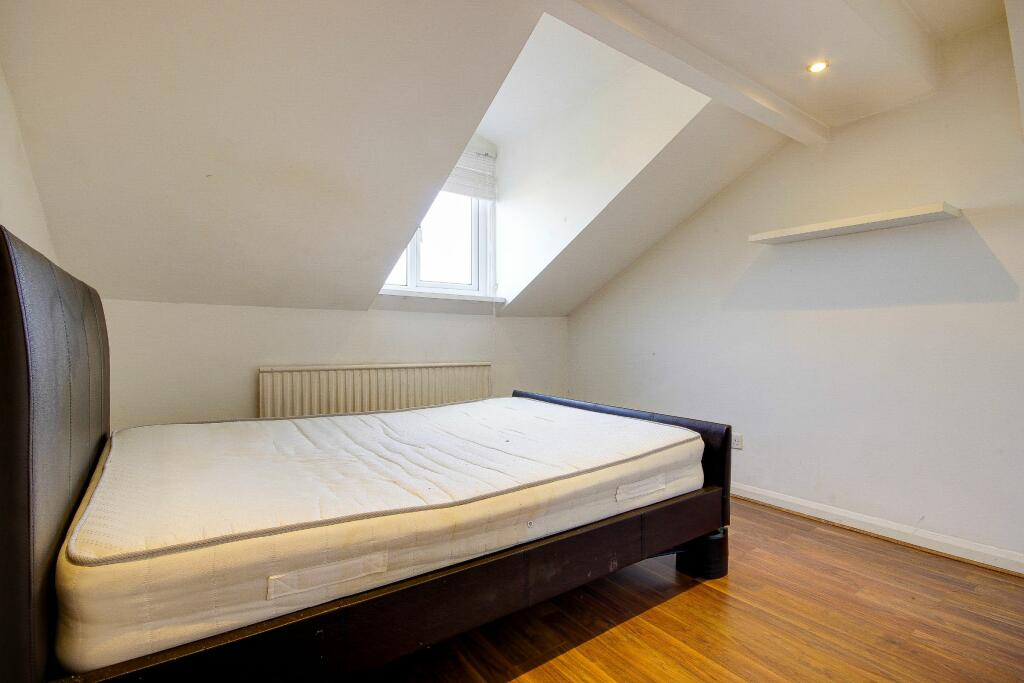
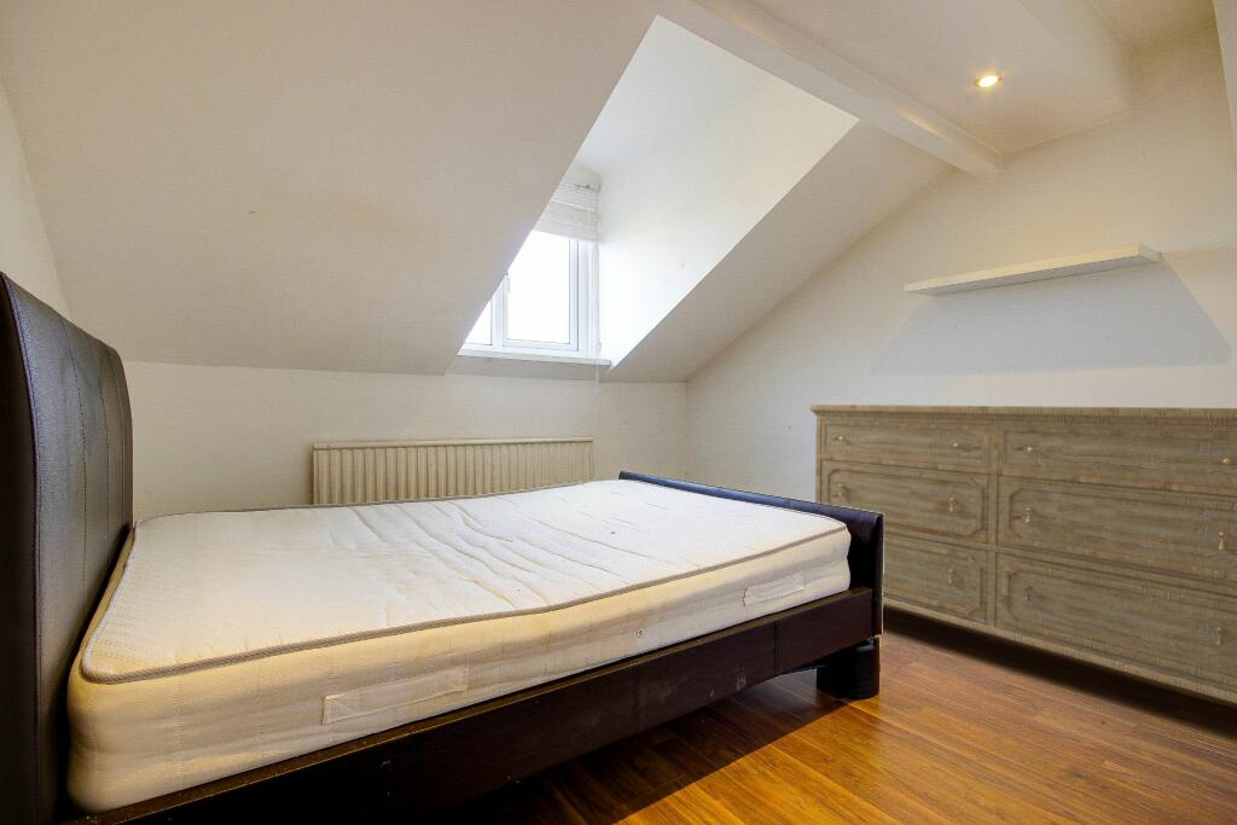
+ dresser [808,403,1237,704]
